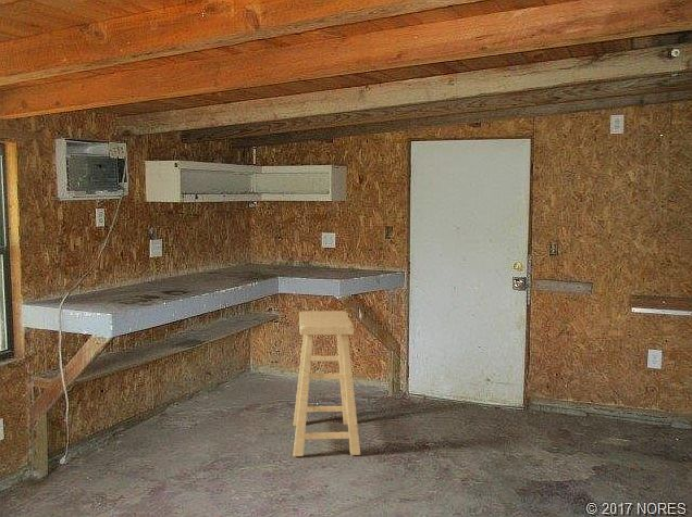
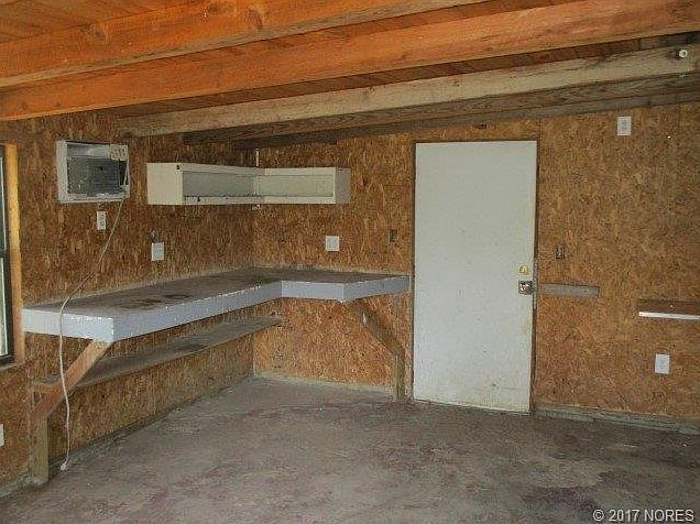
- stool [293,310,361,457]
